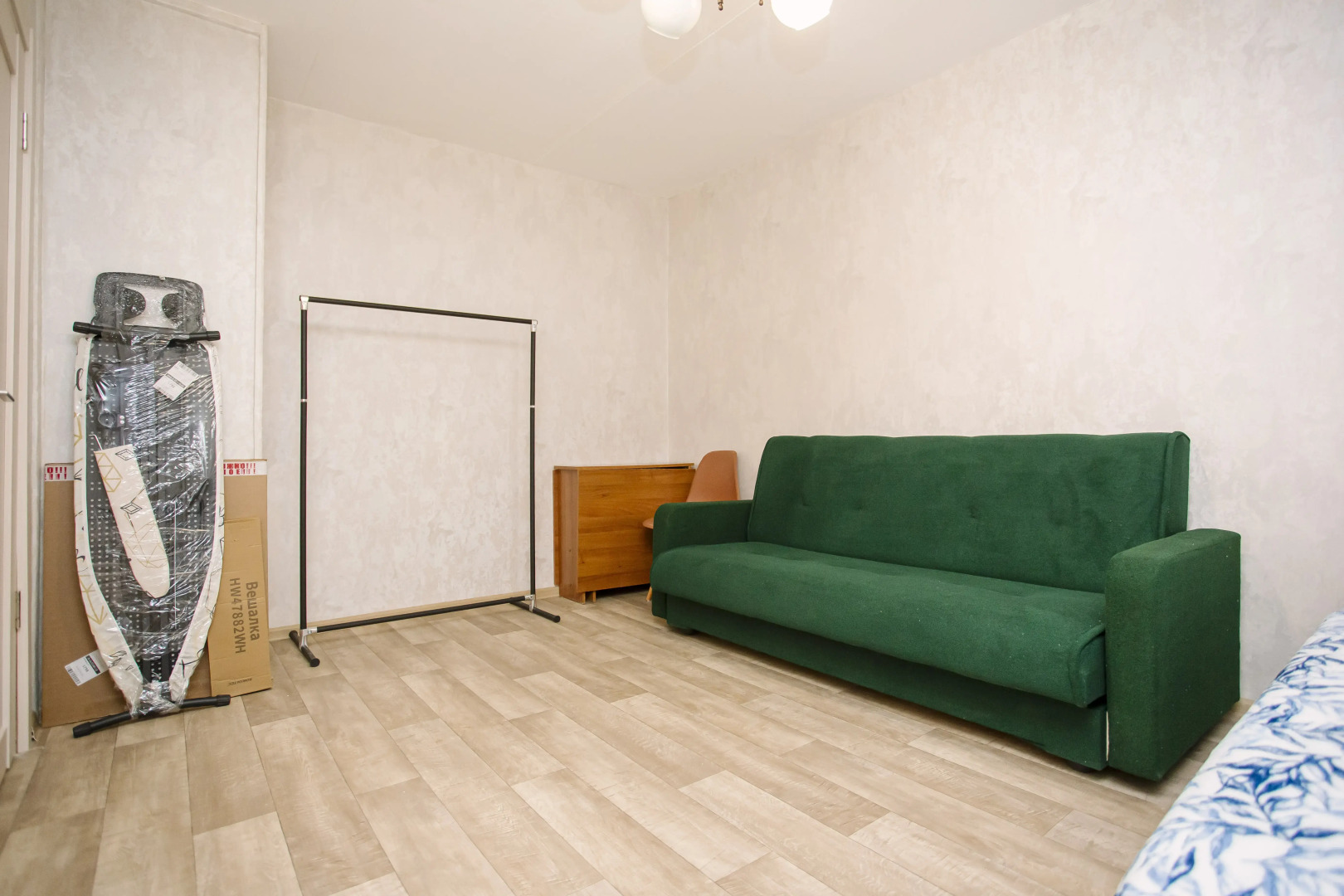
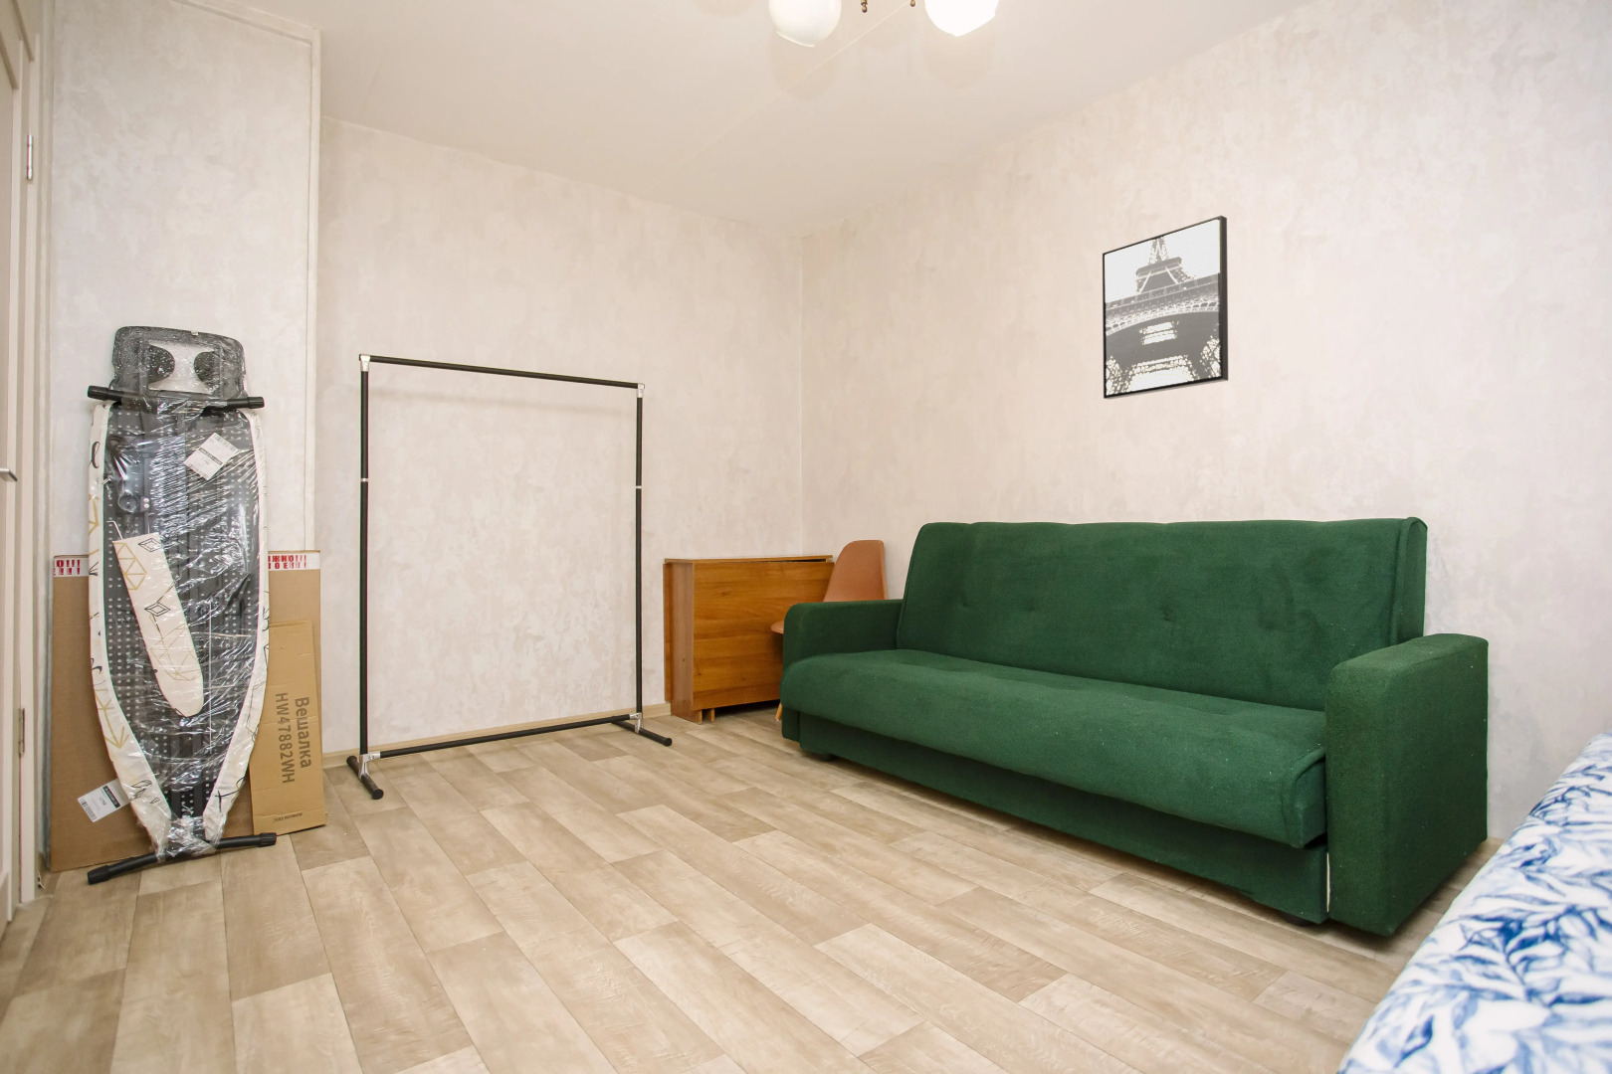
+ wall art [1101,215,1229,400]
